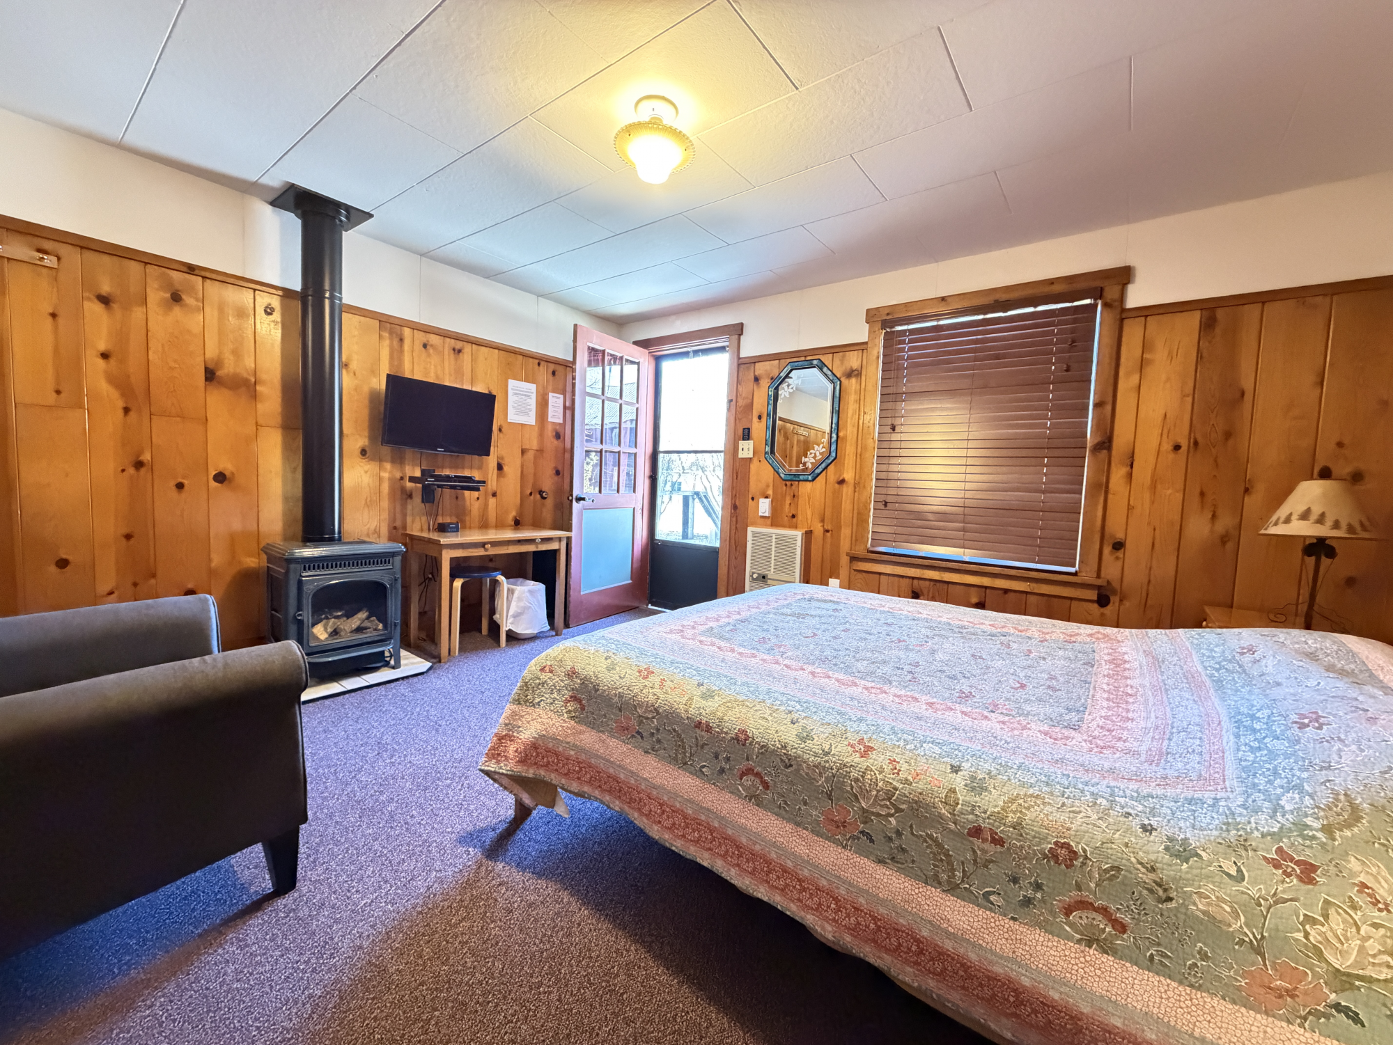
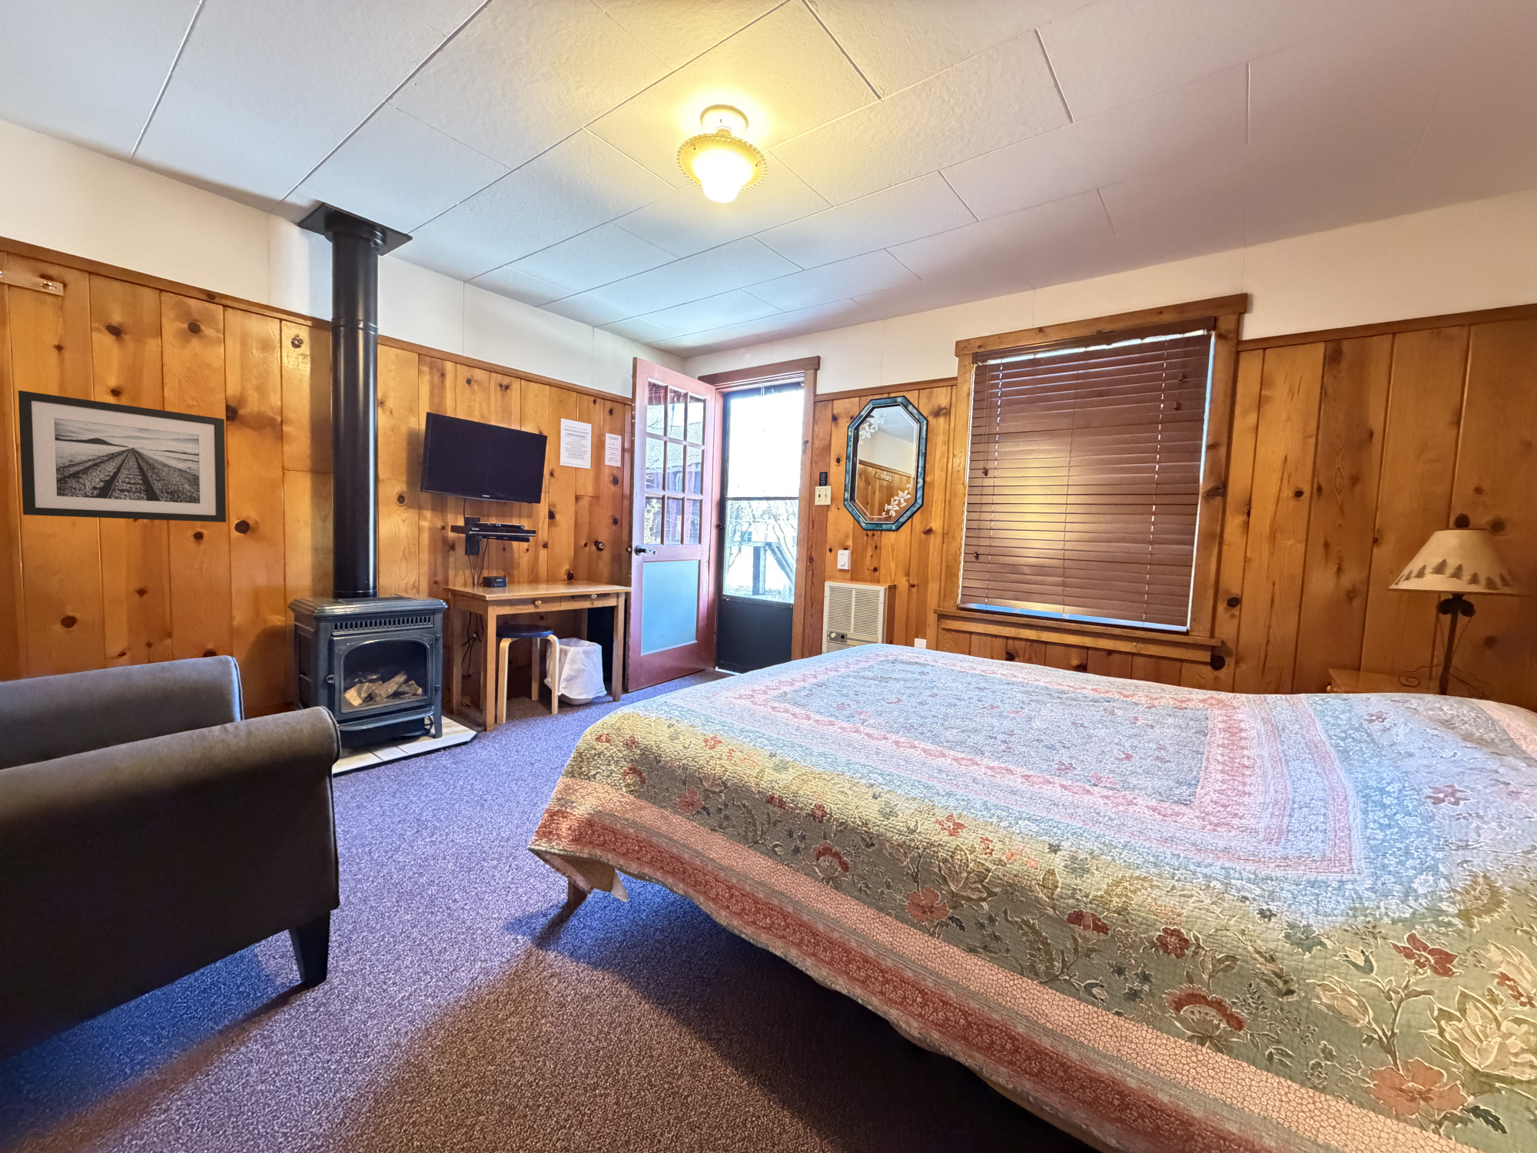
+ wall art [18,390,226,523]
